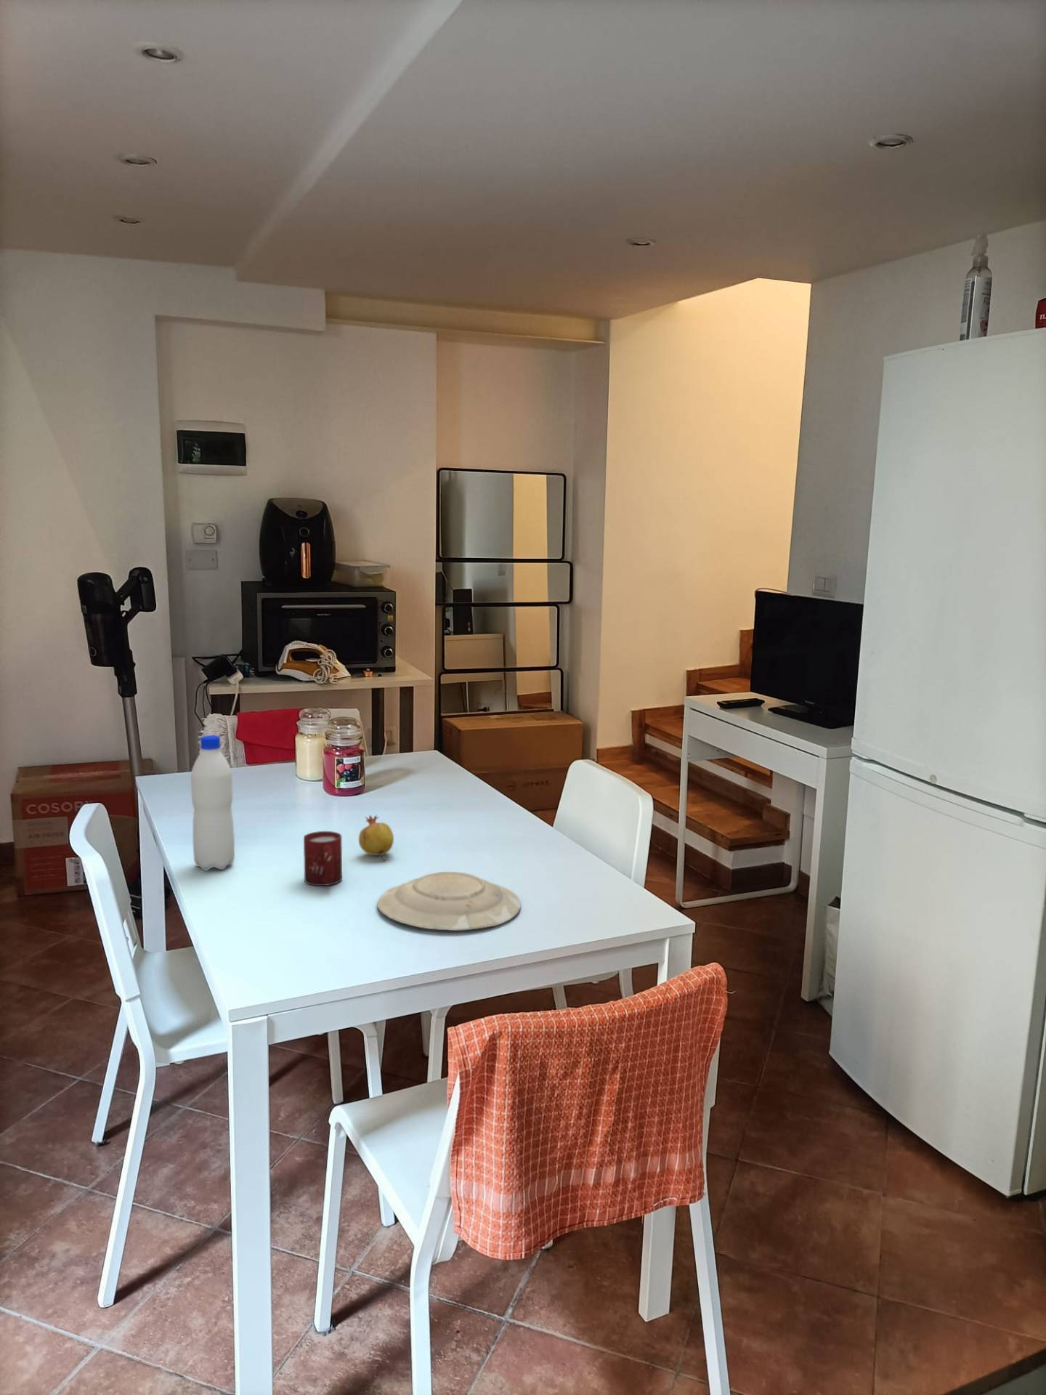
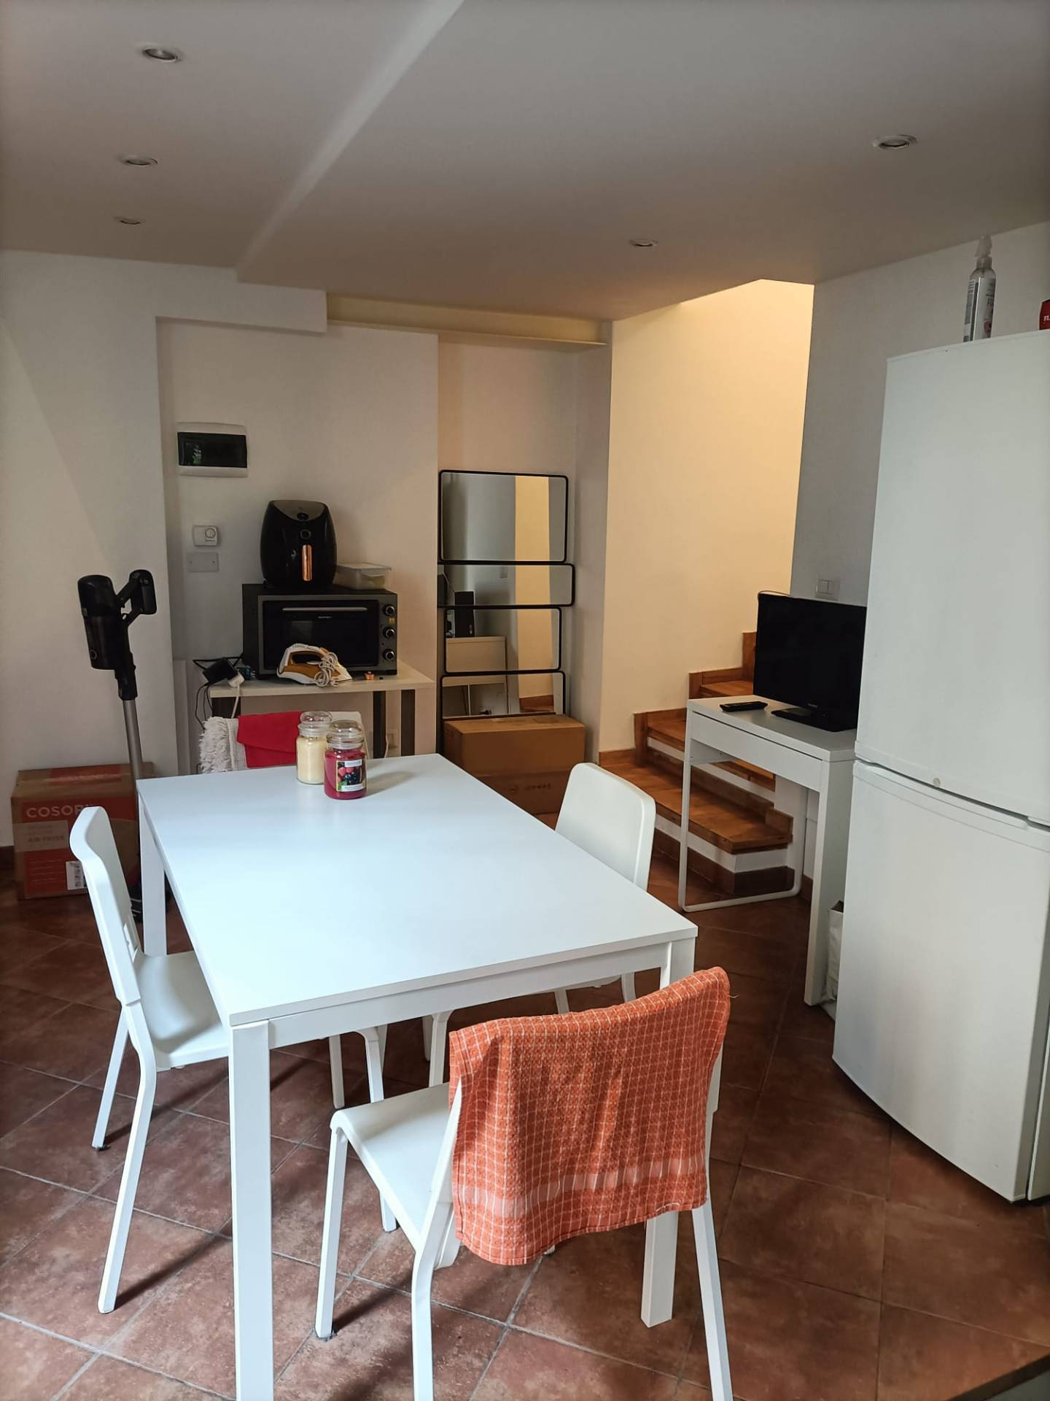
- cup [303,830,343,886]
- fruit [358,814,394,861]
- plate [376,871,522,931]
- water bottle [190,735,235,871]
